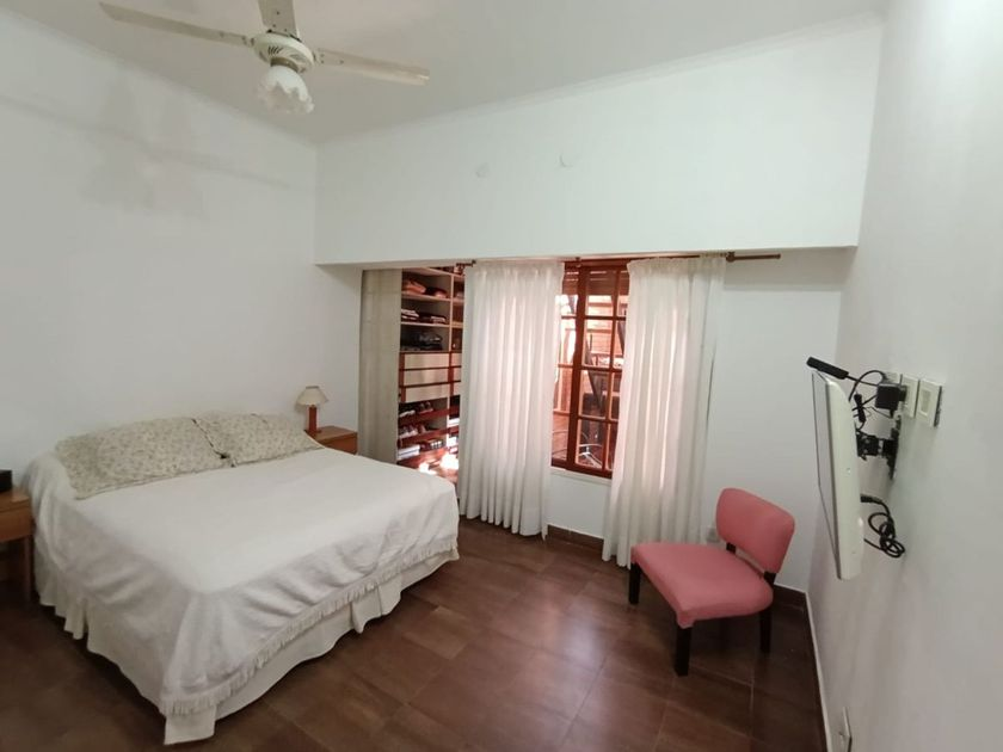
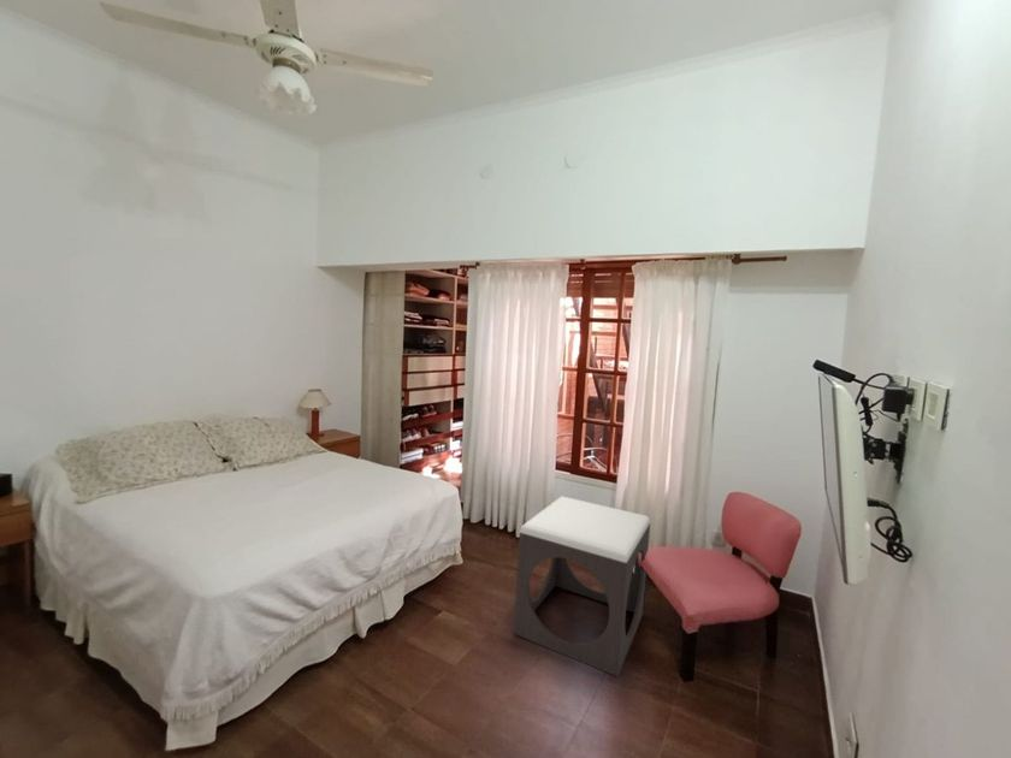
+ footstool [513,496,651,677]
